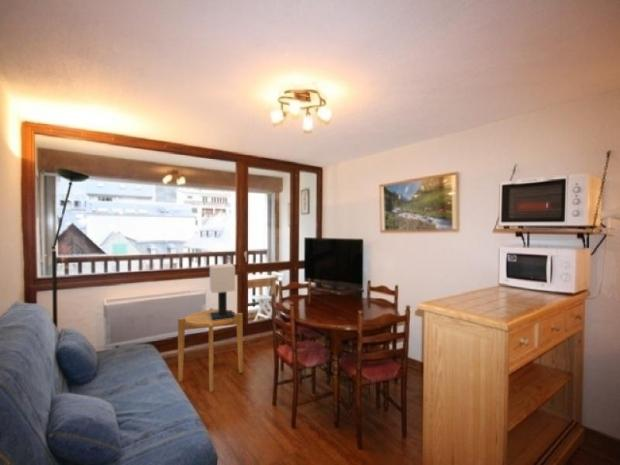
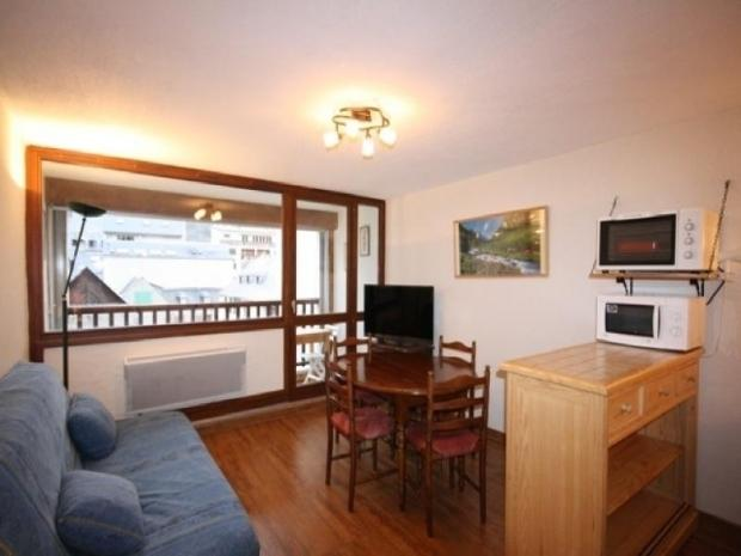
- side table [177,307,244,393]
- table lamp [209,263,236,321]
